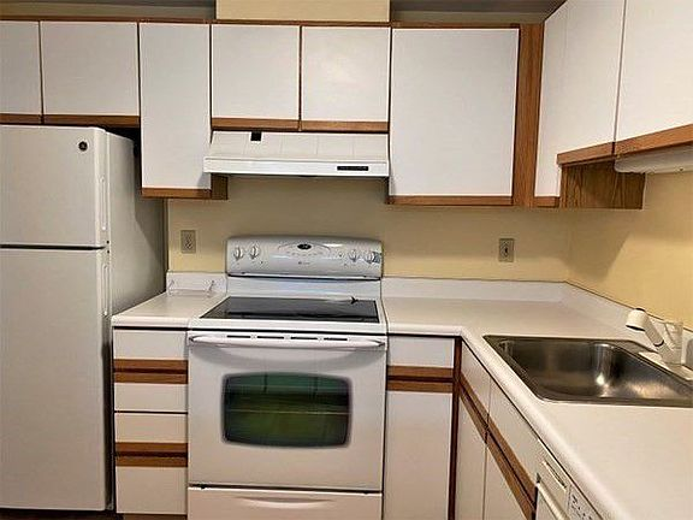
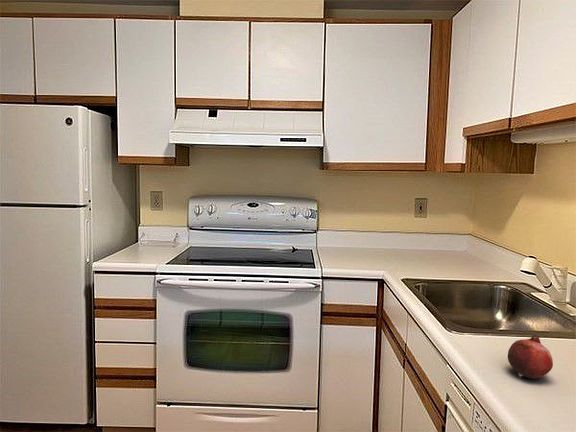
+ fruit [507,333,554,380]
